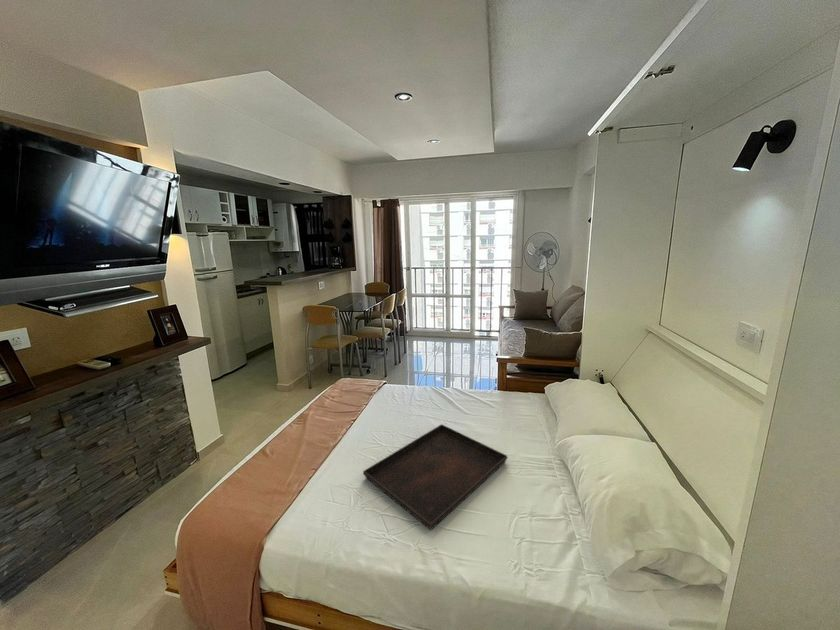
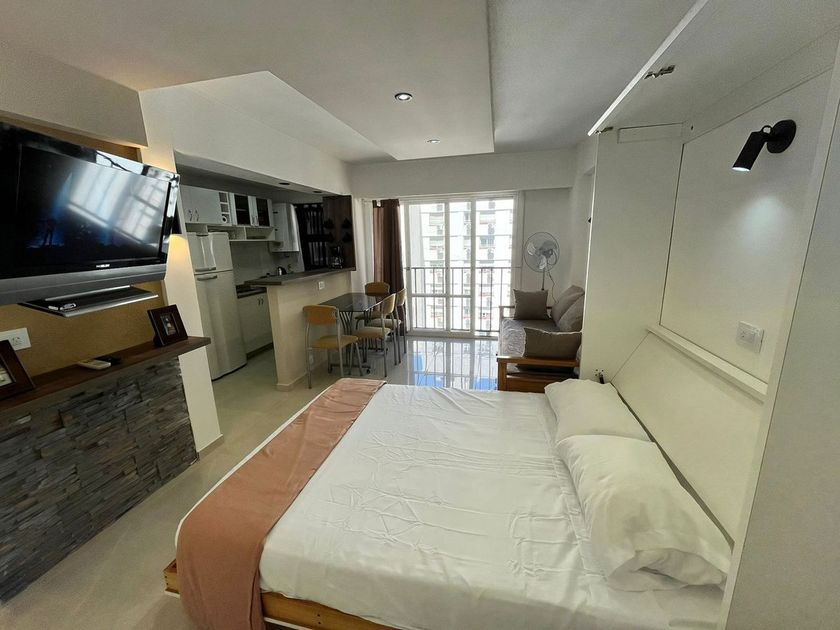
- serving tray [362,423,508,531]
